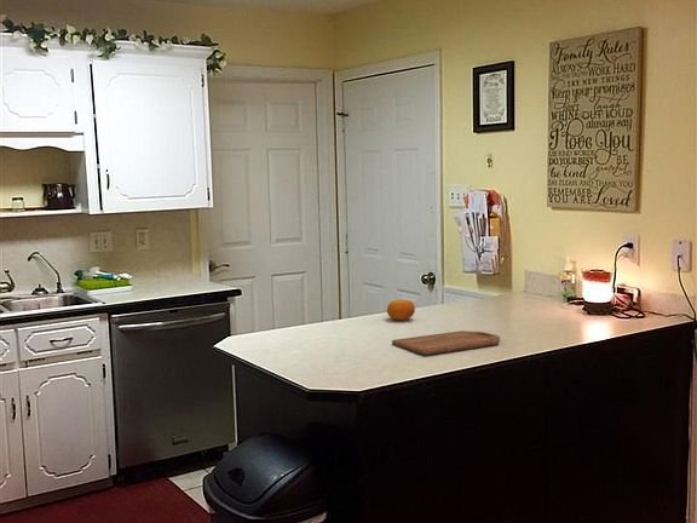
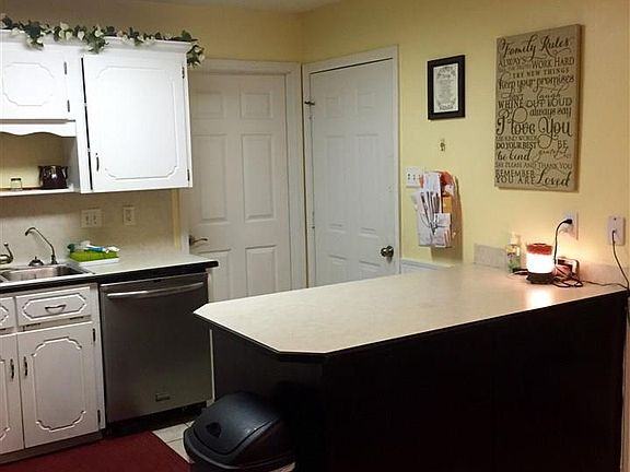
- fruit [386,299,416,321]
- cutting board [391,329,501,356]
